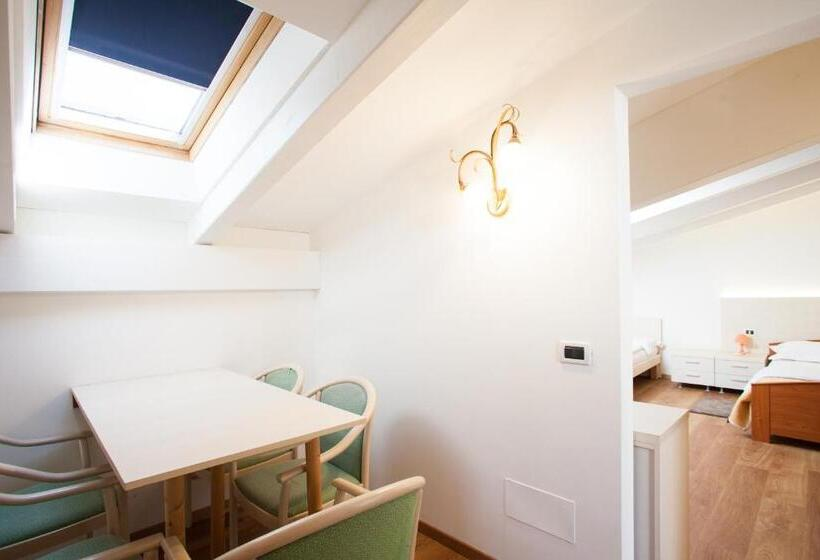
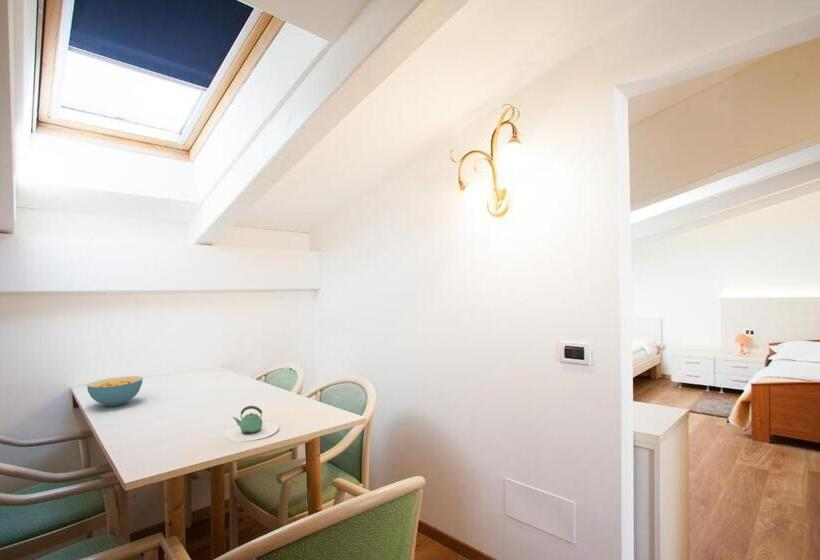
+ teapot [222,405,280,442]
+ cereal bowl [86,375,144,407]
